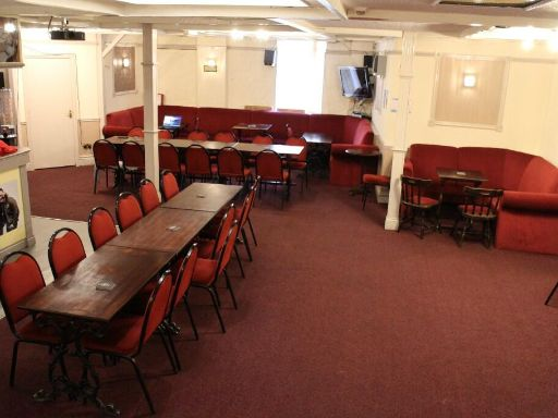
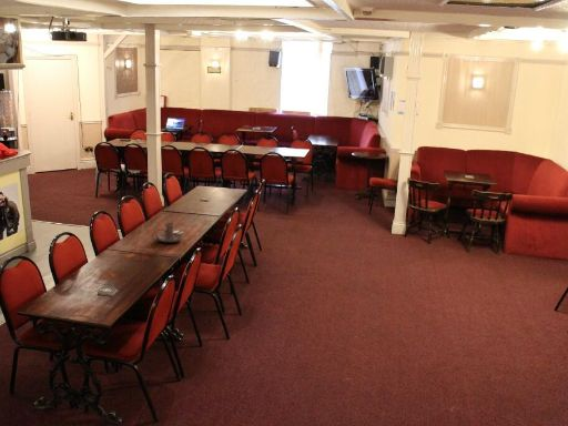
+ candle holder [151,222,184,243]
